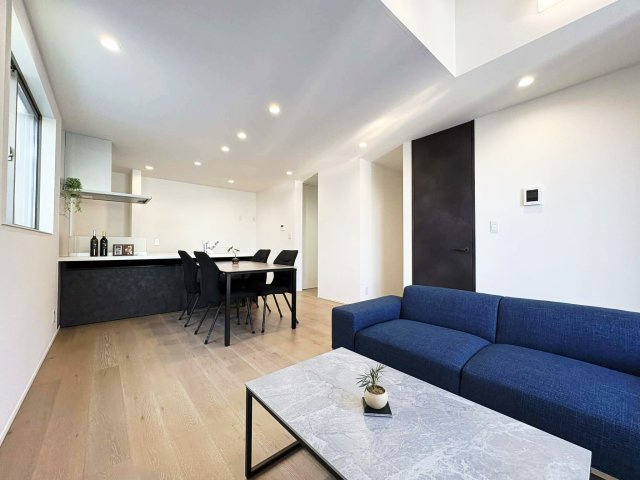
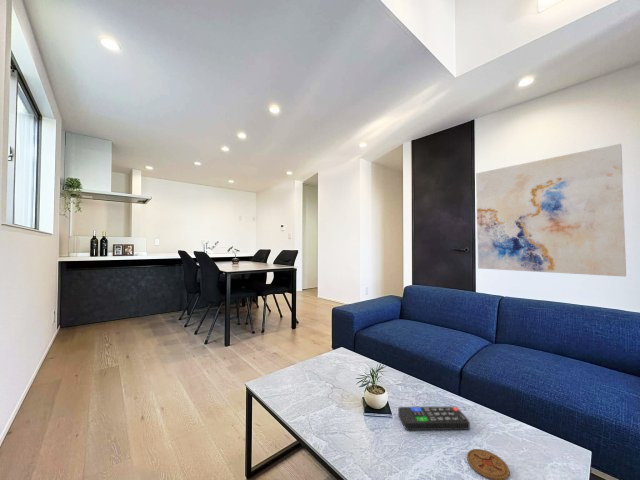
+ wall art [475,143,627,278]
+ remote control [397,406,471,431]
+ coaster [466,448,510,480]
